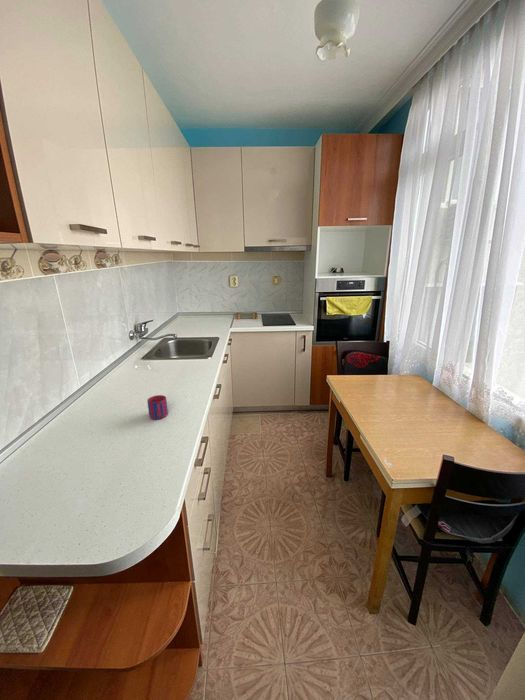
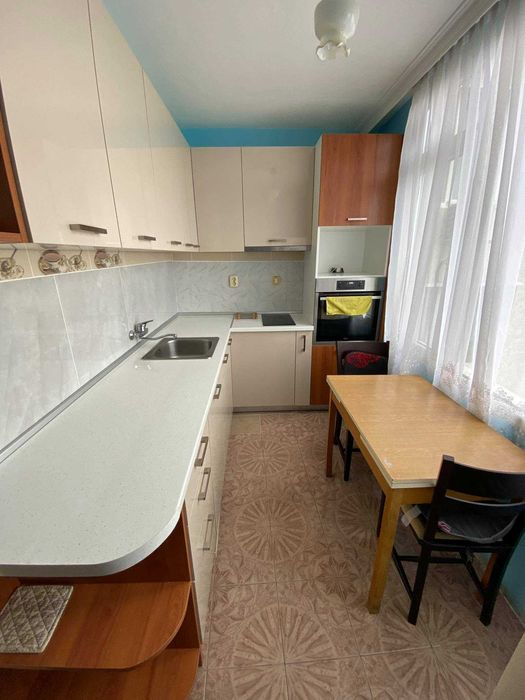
- mug [146,394,169,420]
